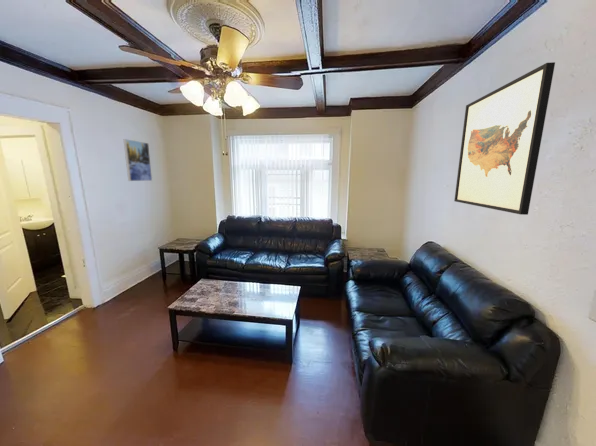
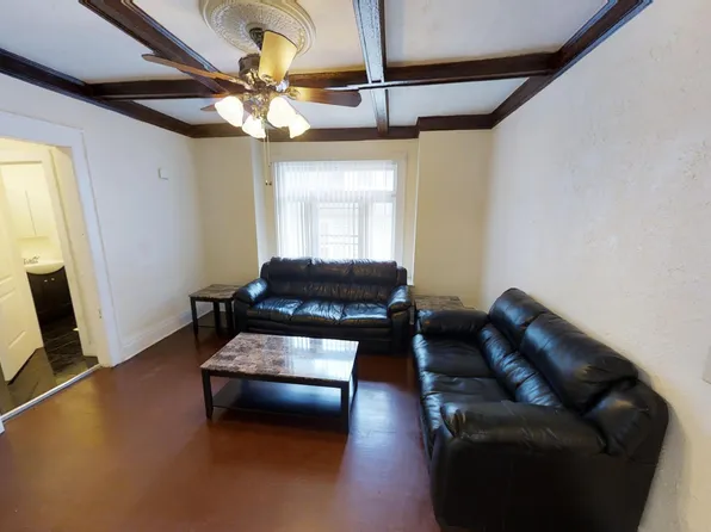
- wall art [453,61,556,216]
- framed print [123,138,153,182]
